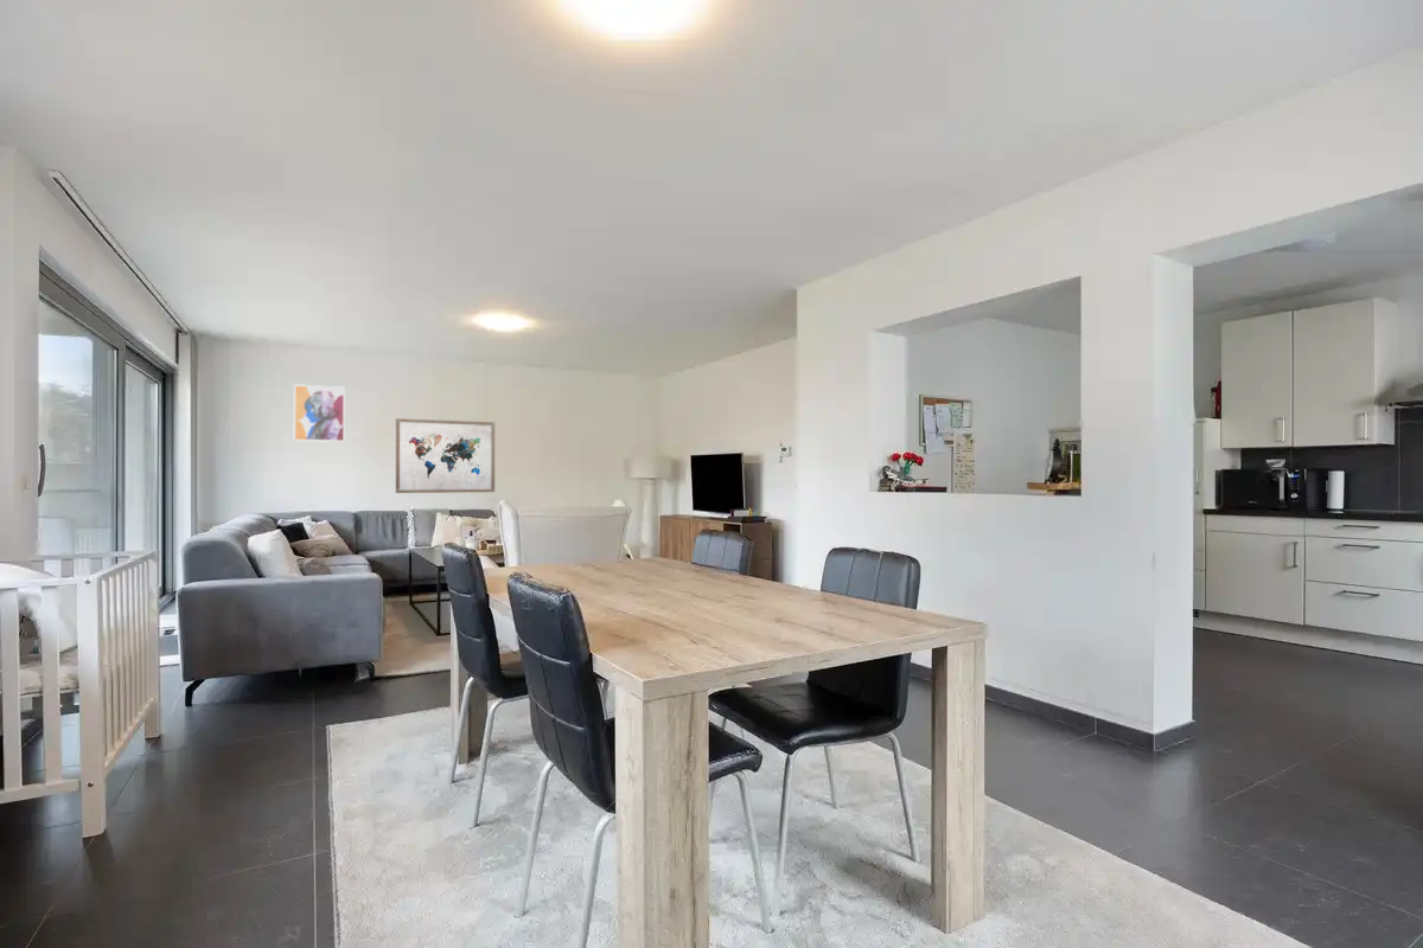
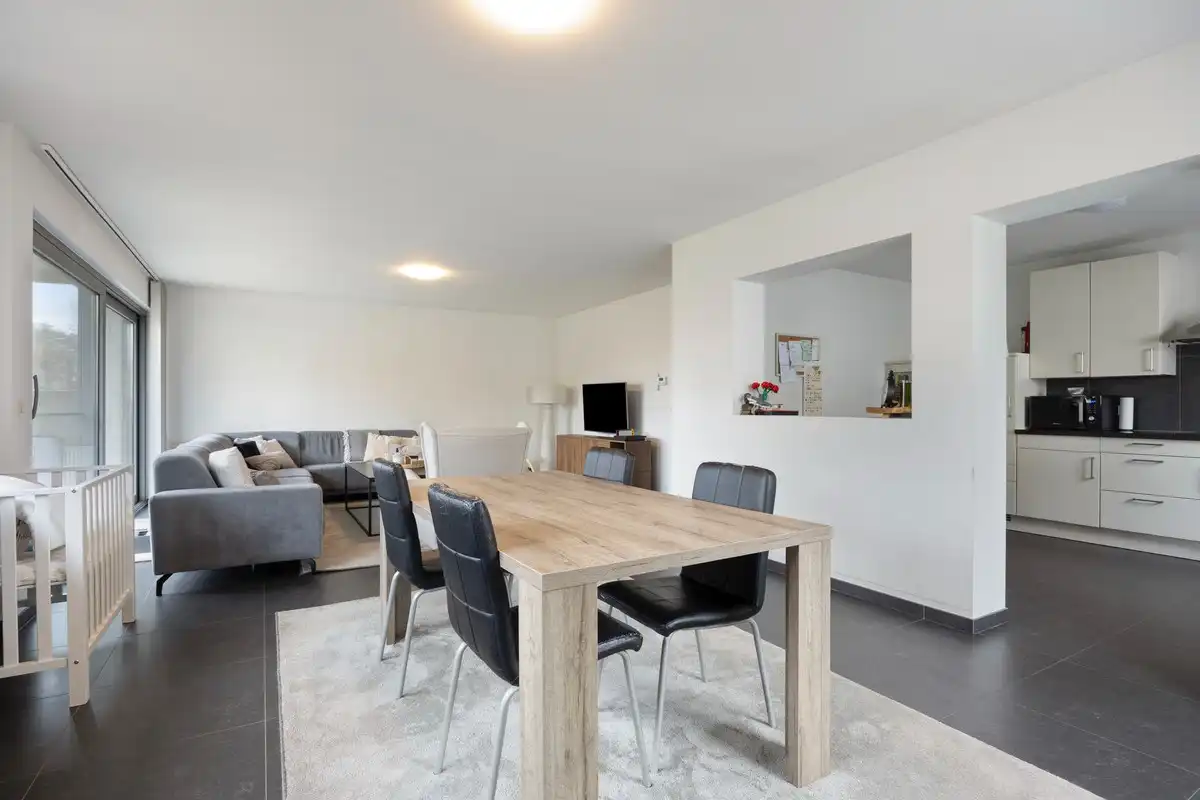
- wall art [395,417,496,494]
- wall art [293,383,346,443]
